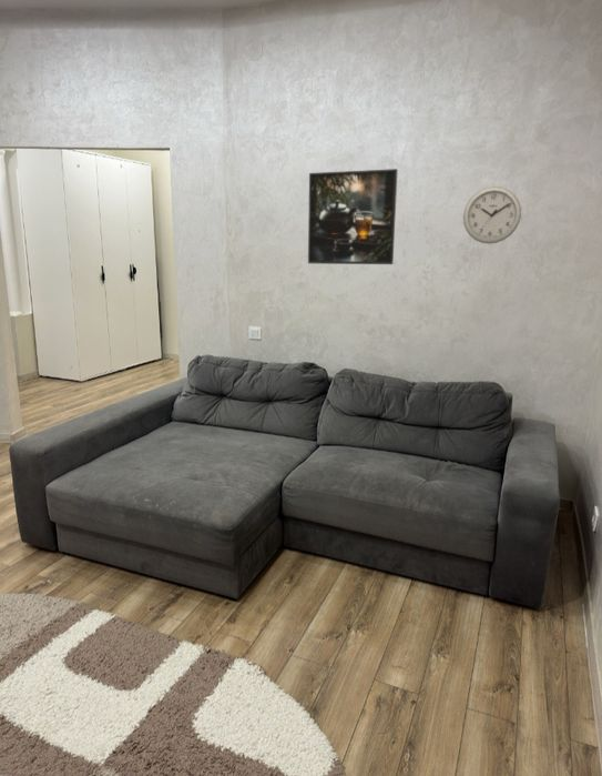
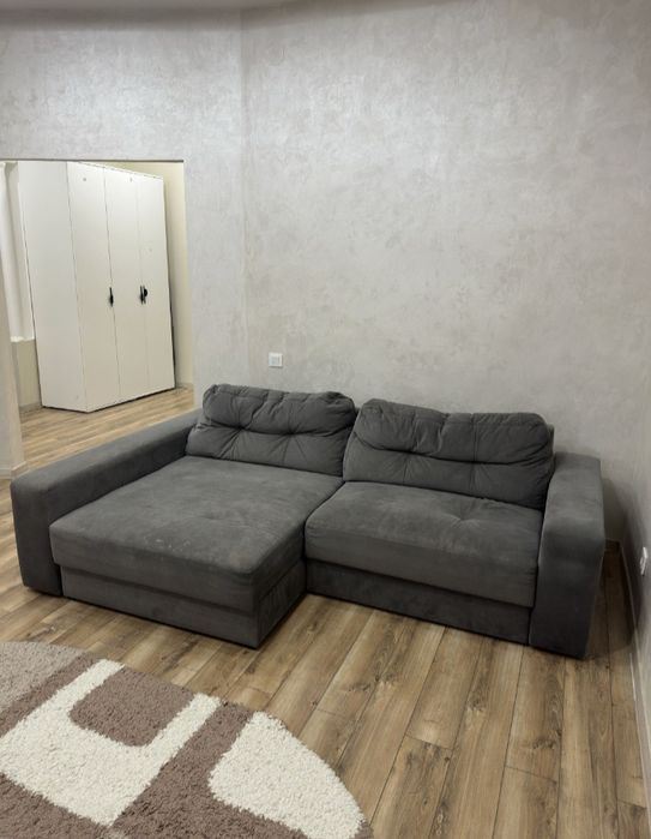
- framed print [307,168,399,265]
- wall clock [462,185,522,245]
